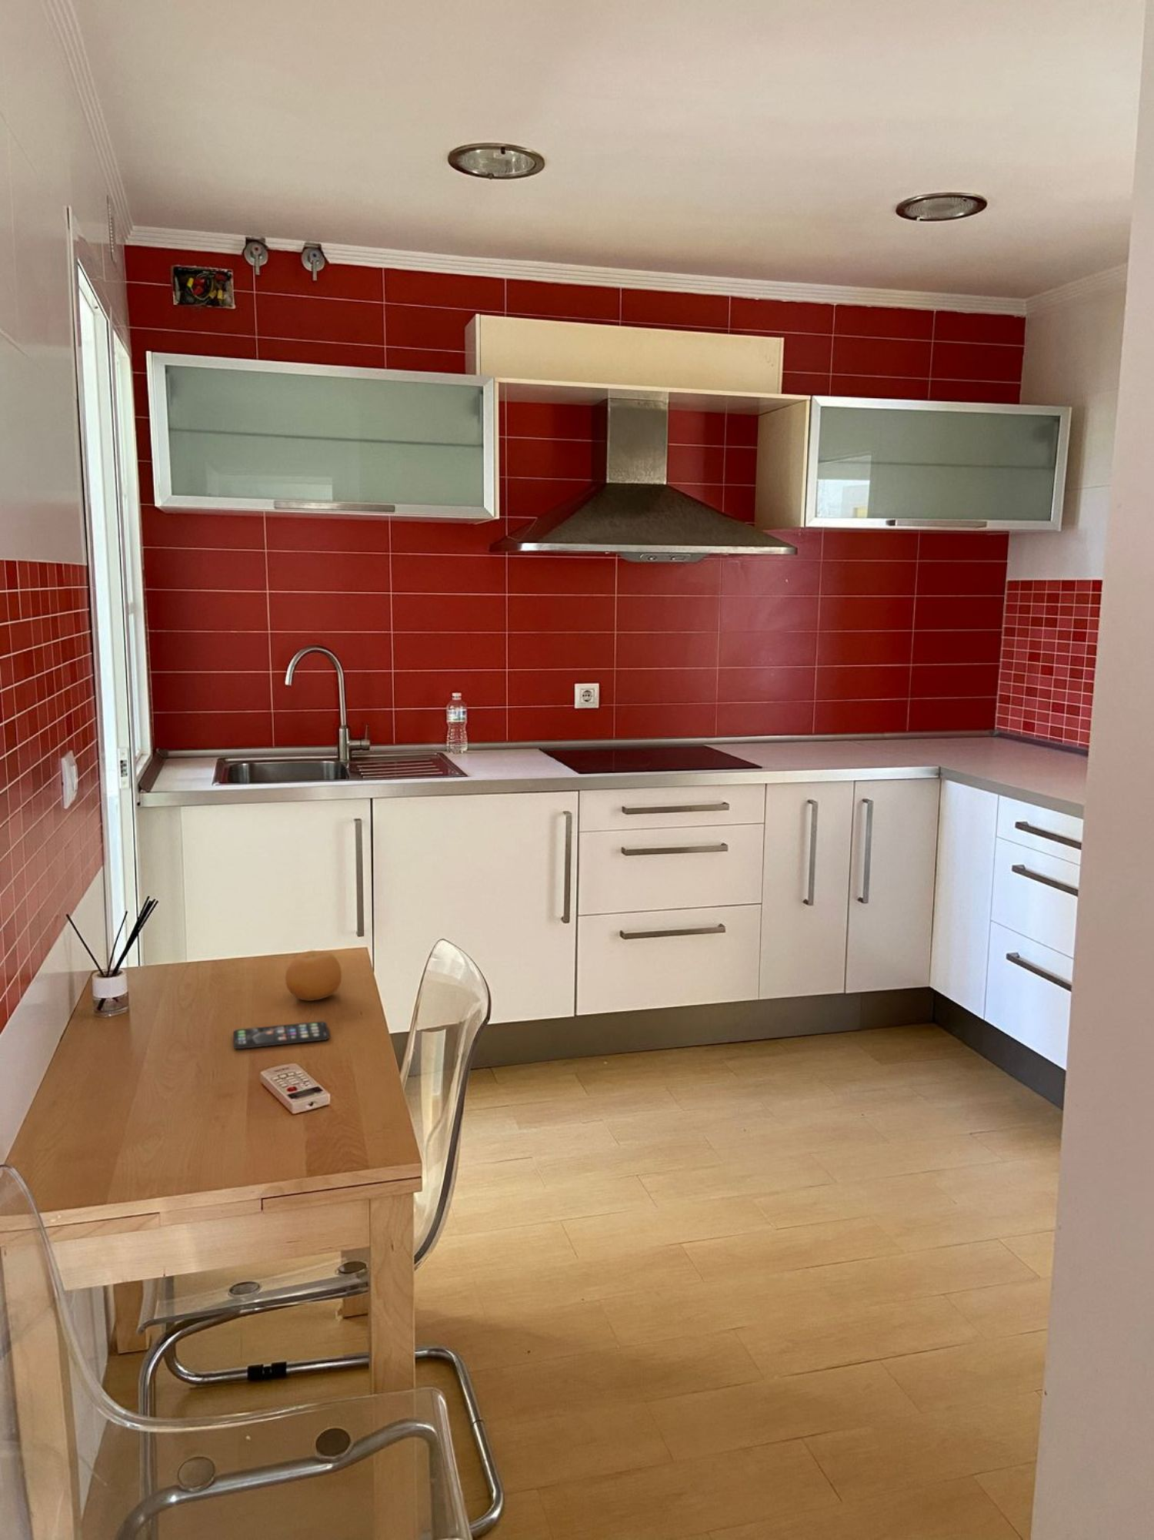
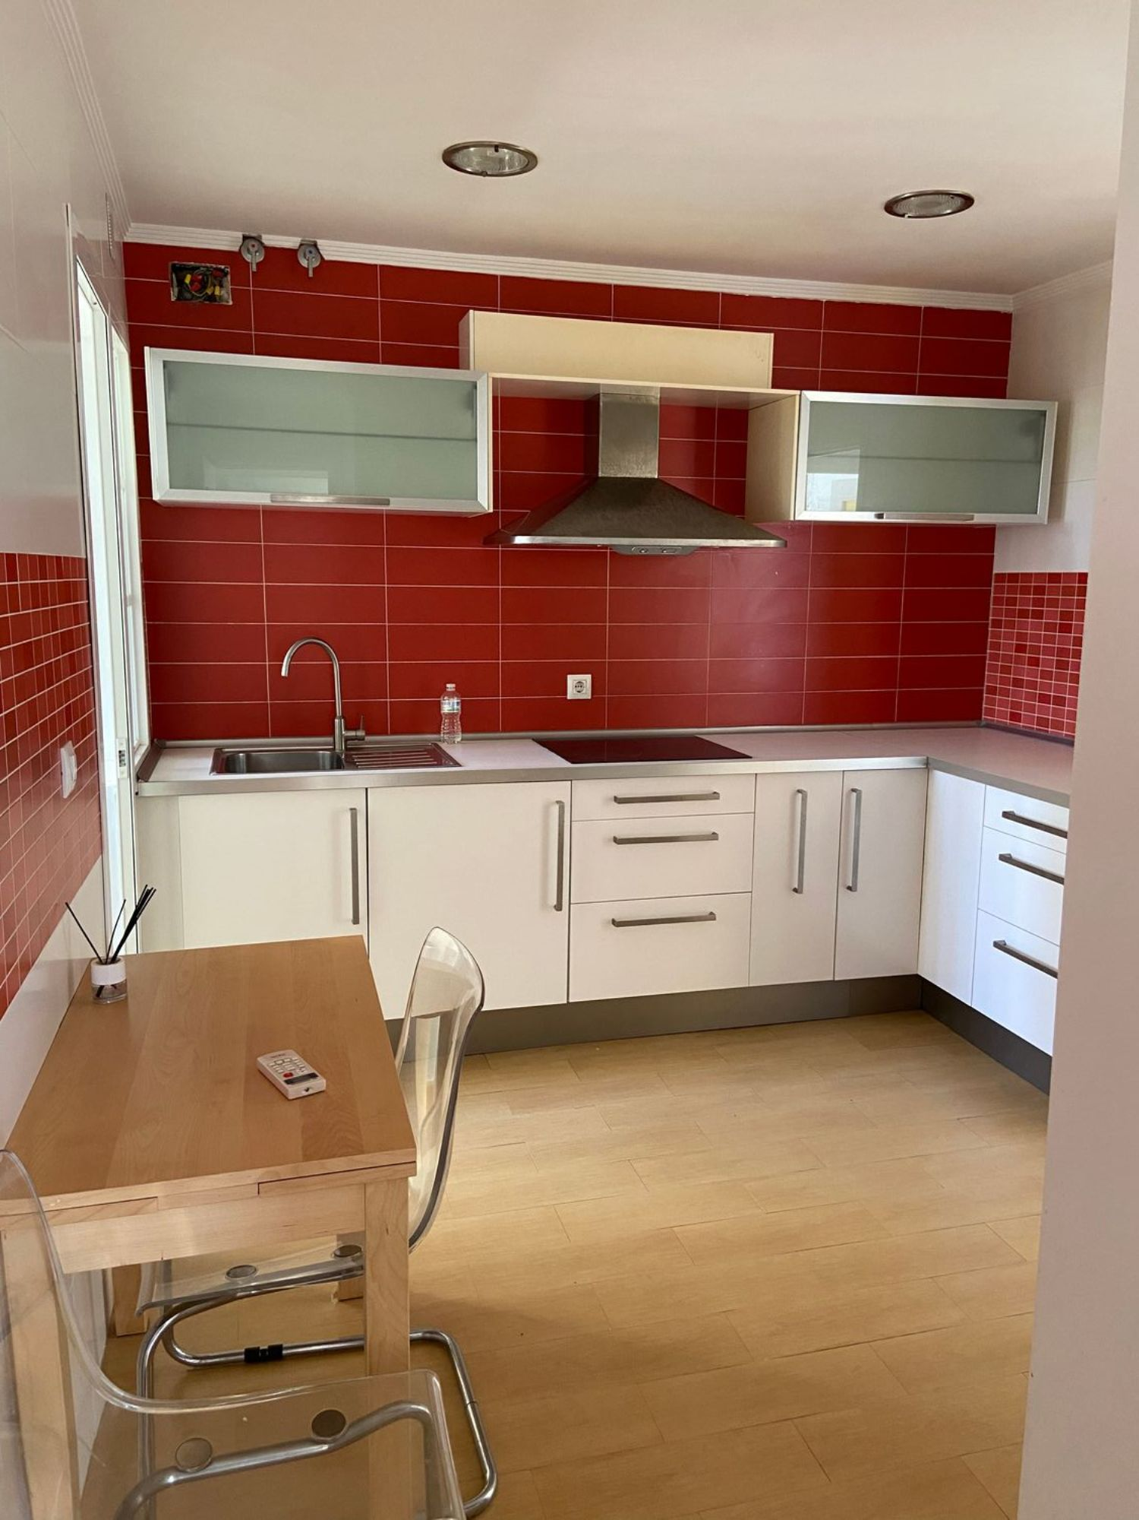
- fruit [285,949,342,1002]
- smartphone [233,1020,330,1050]
